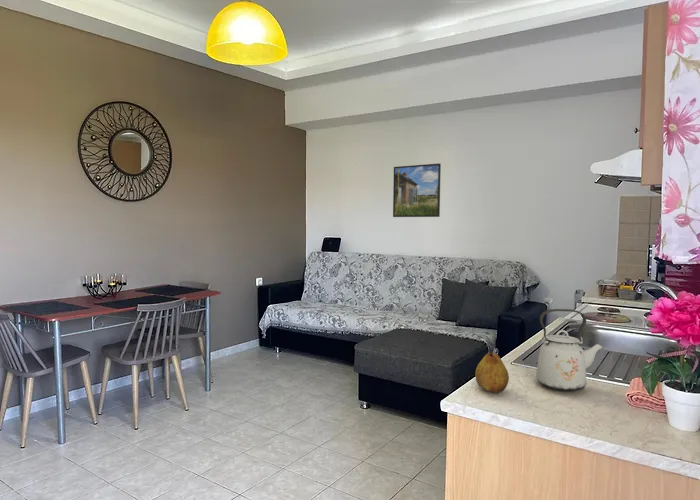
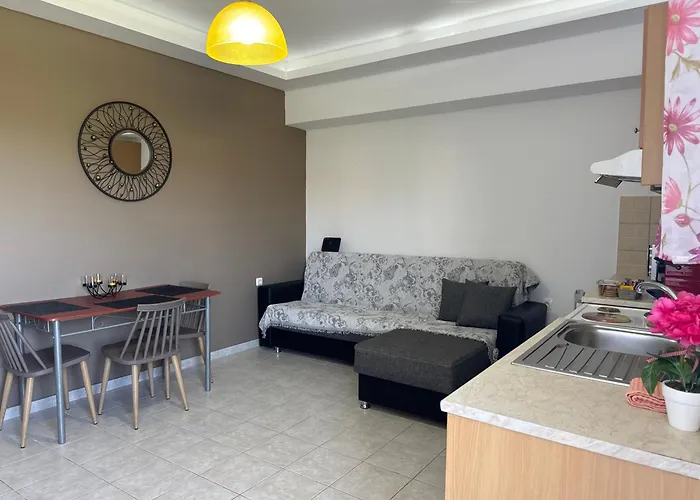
- kettle [535,308,604,392]
- fruit [474,348,510,394]
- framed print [392,162,442,218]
